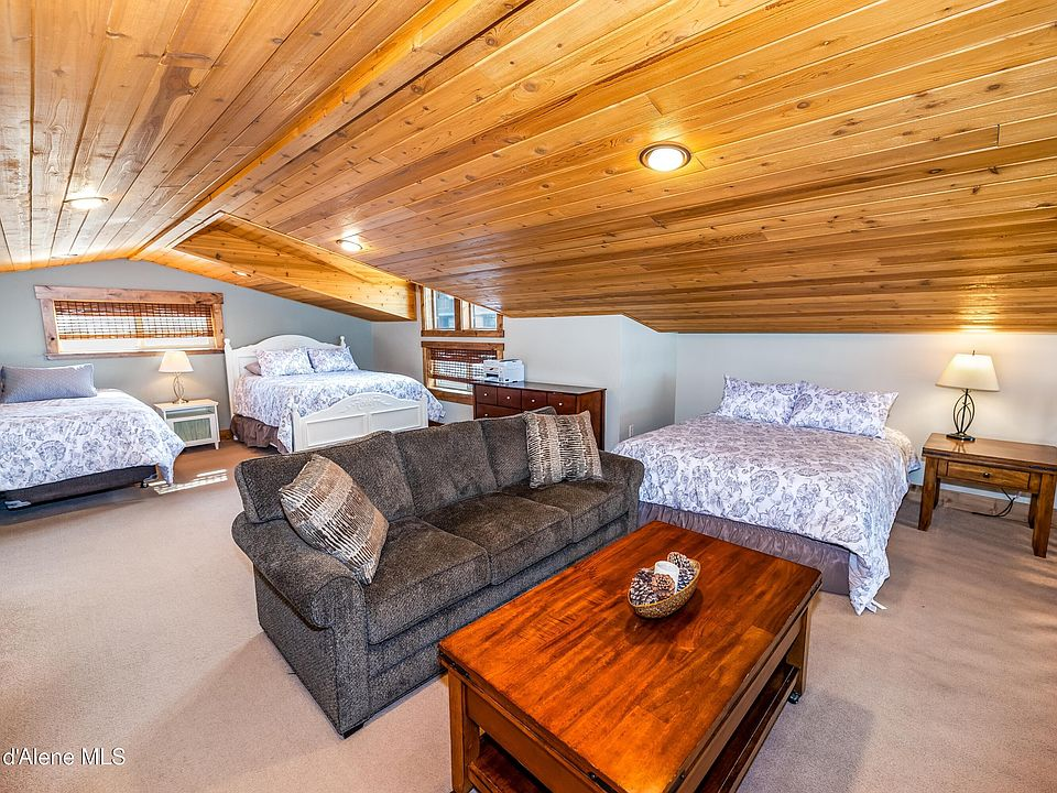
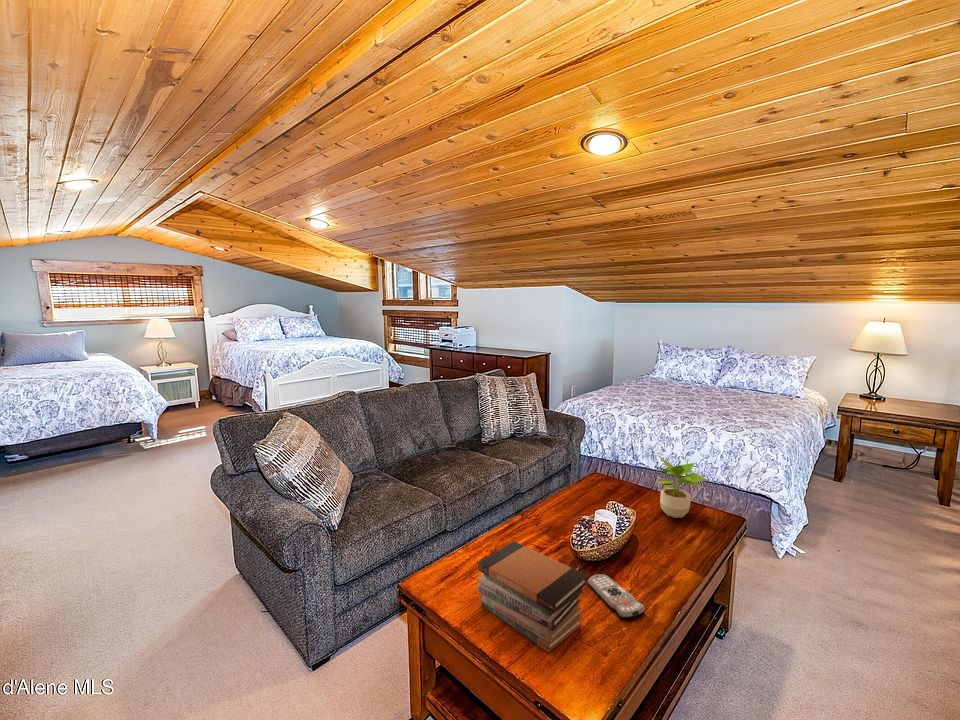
+ book stack [477,540,589,654]
+ potted plant [655,455,708,519]
+ remote control [587,573,646,619]
